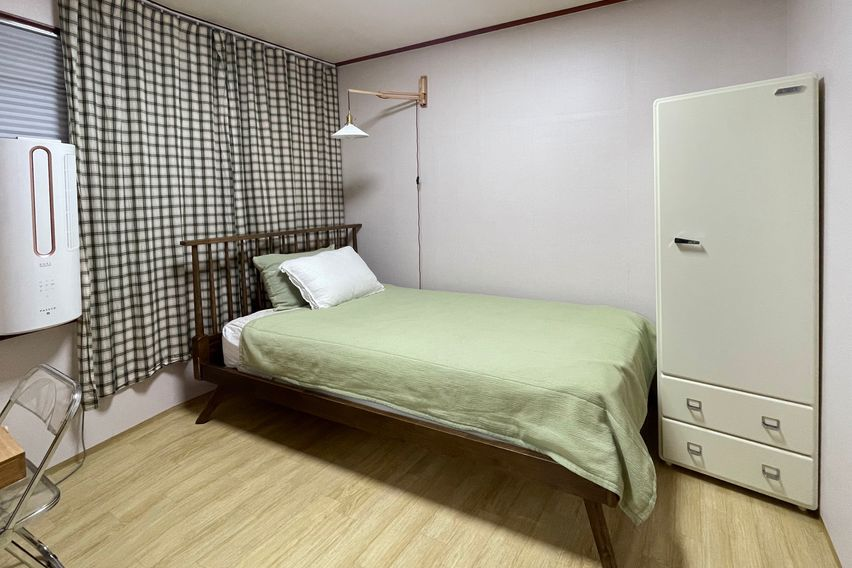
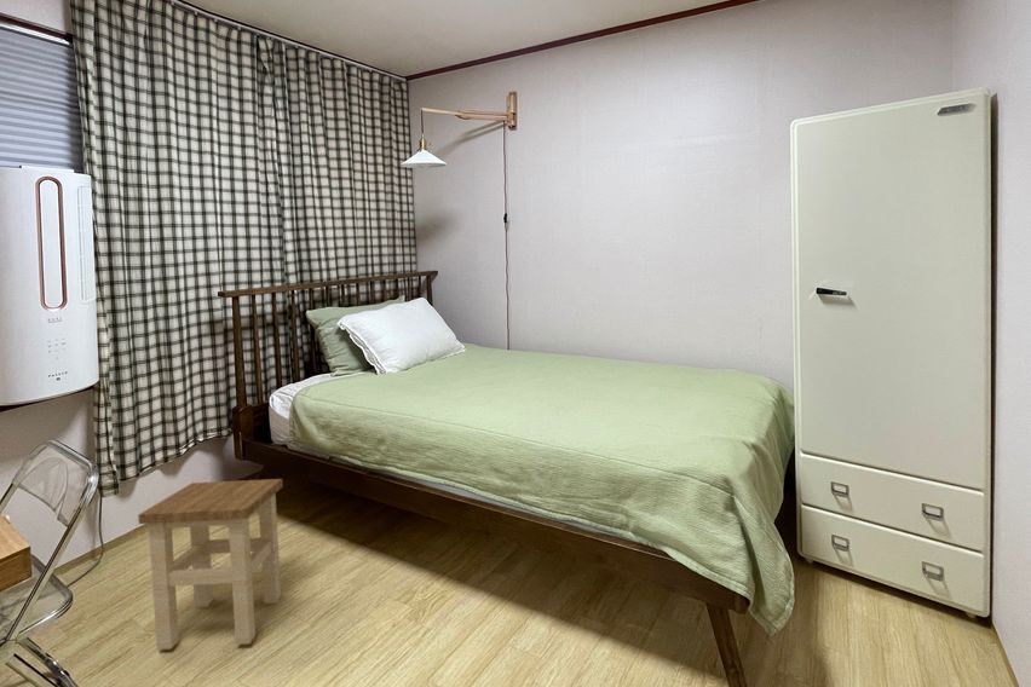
+ stool [137,478,284,651]
